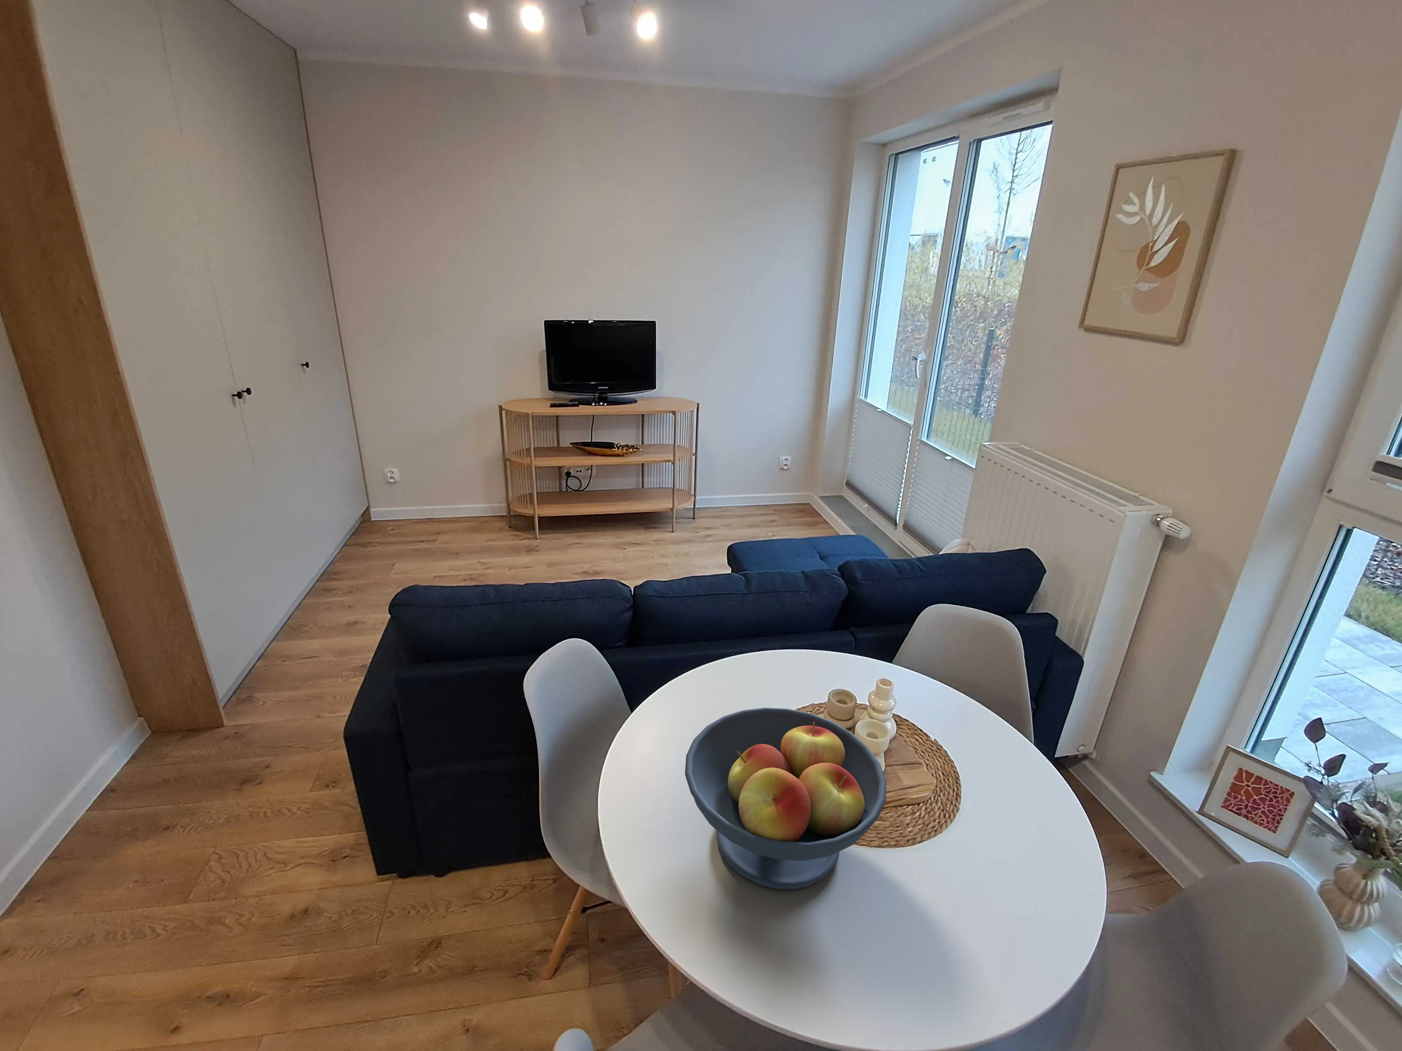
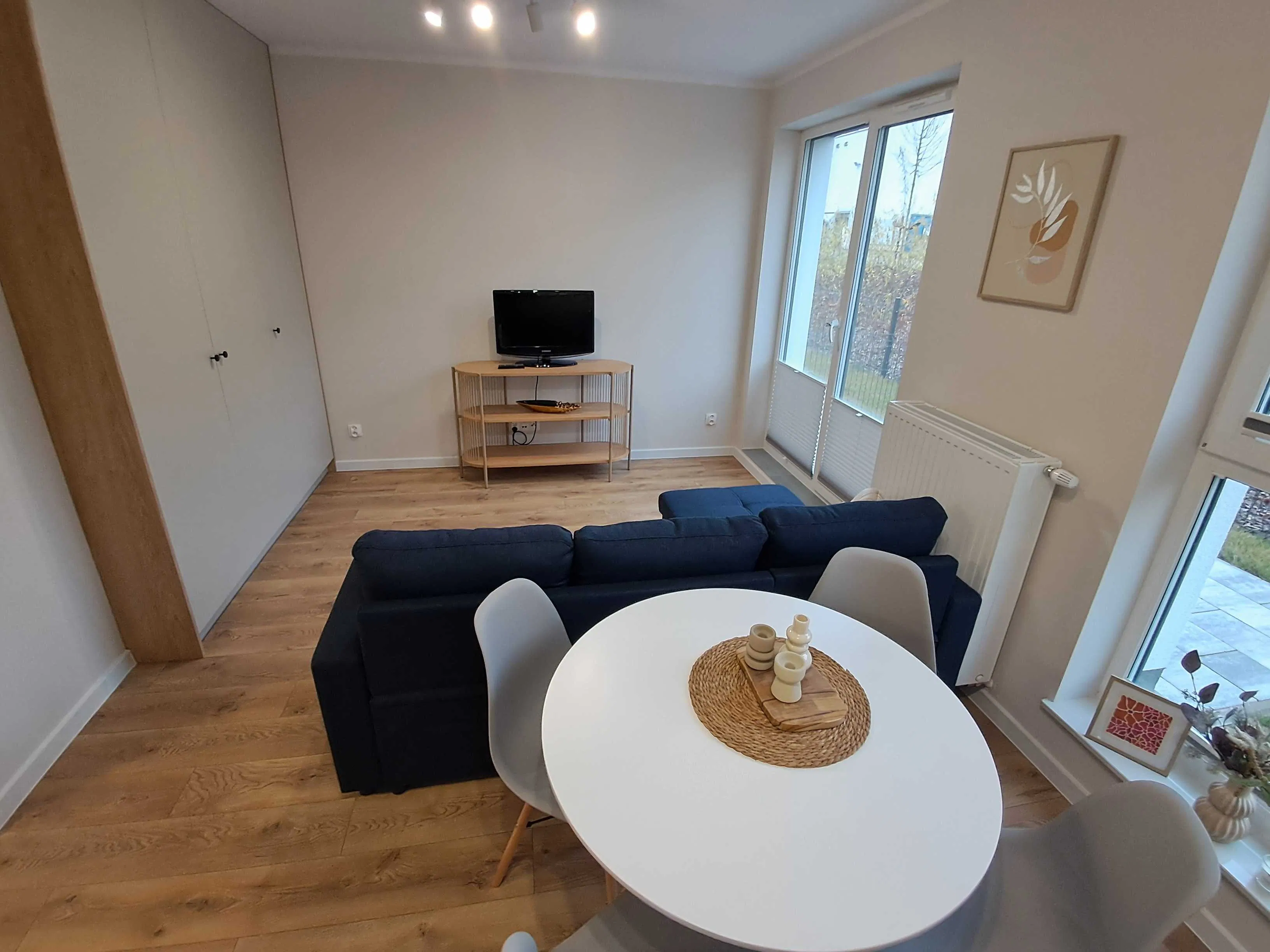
- fruit bowl [684,707,886,890]
